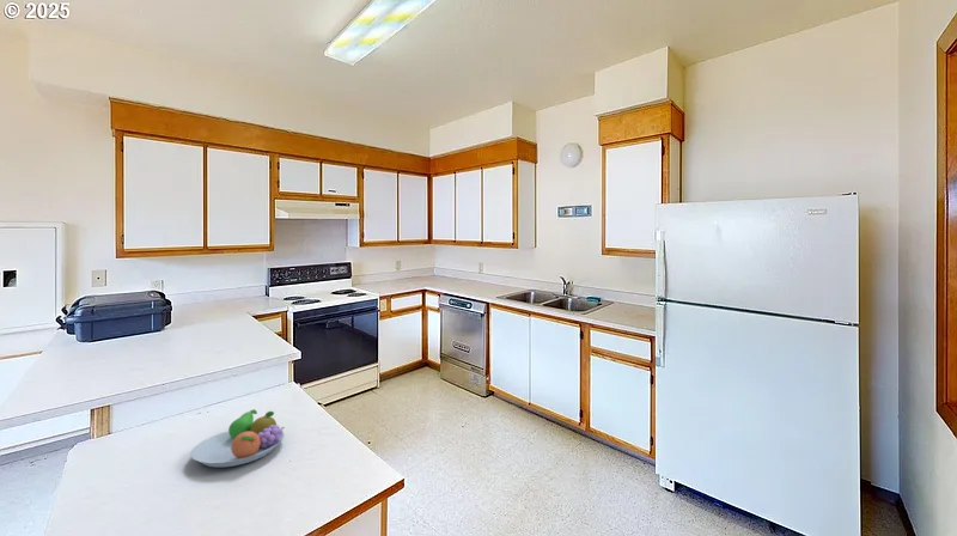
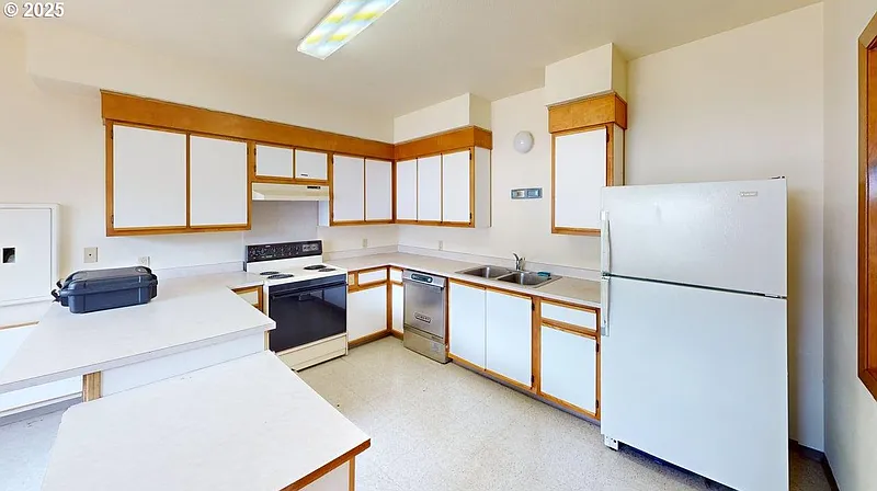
- fruit bowl [189,408,286,469]
